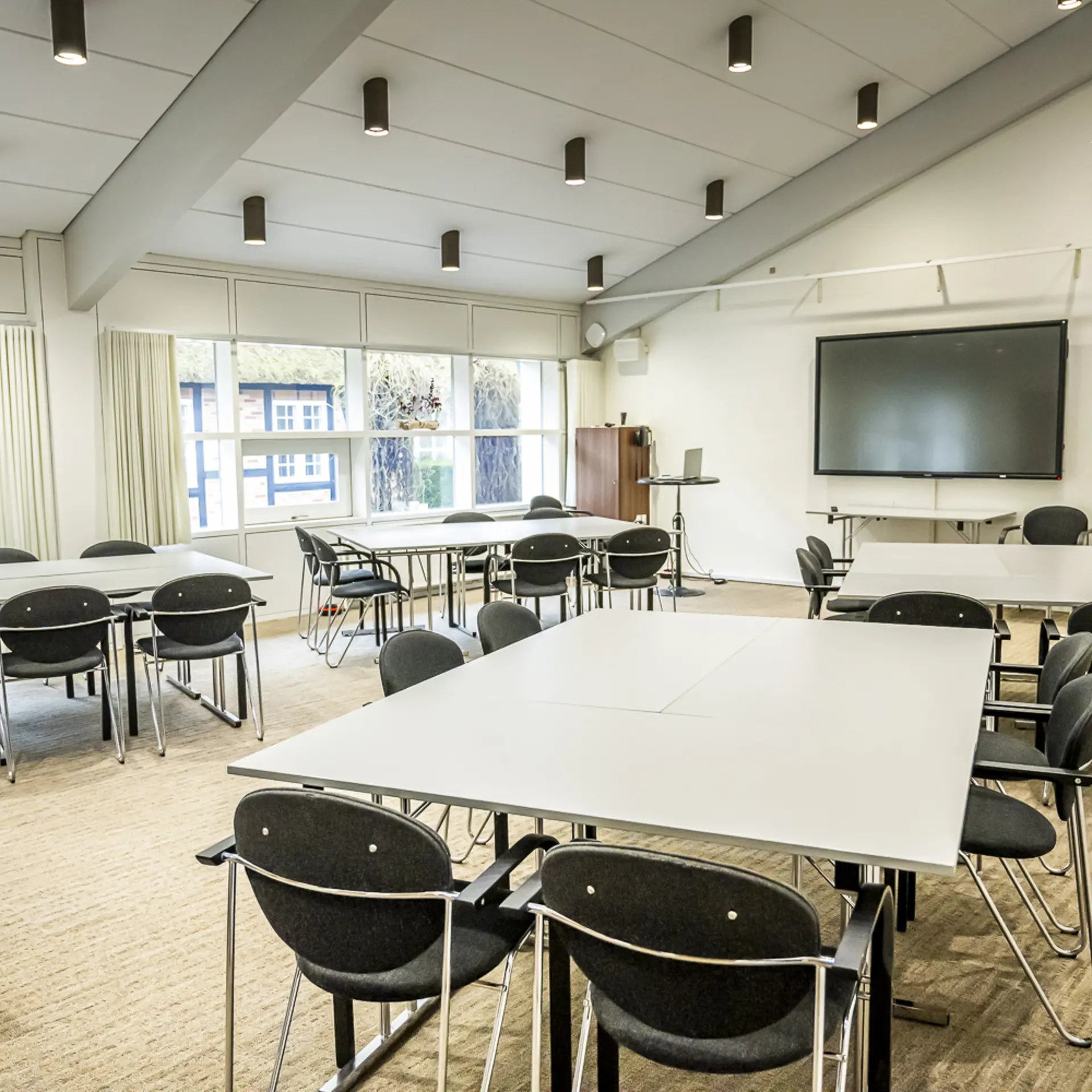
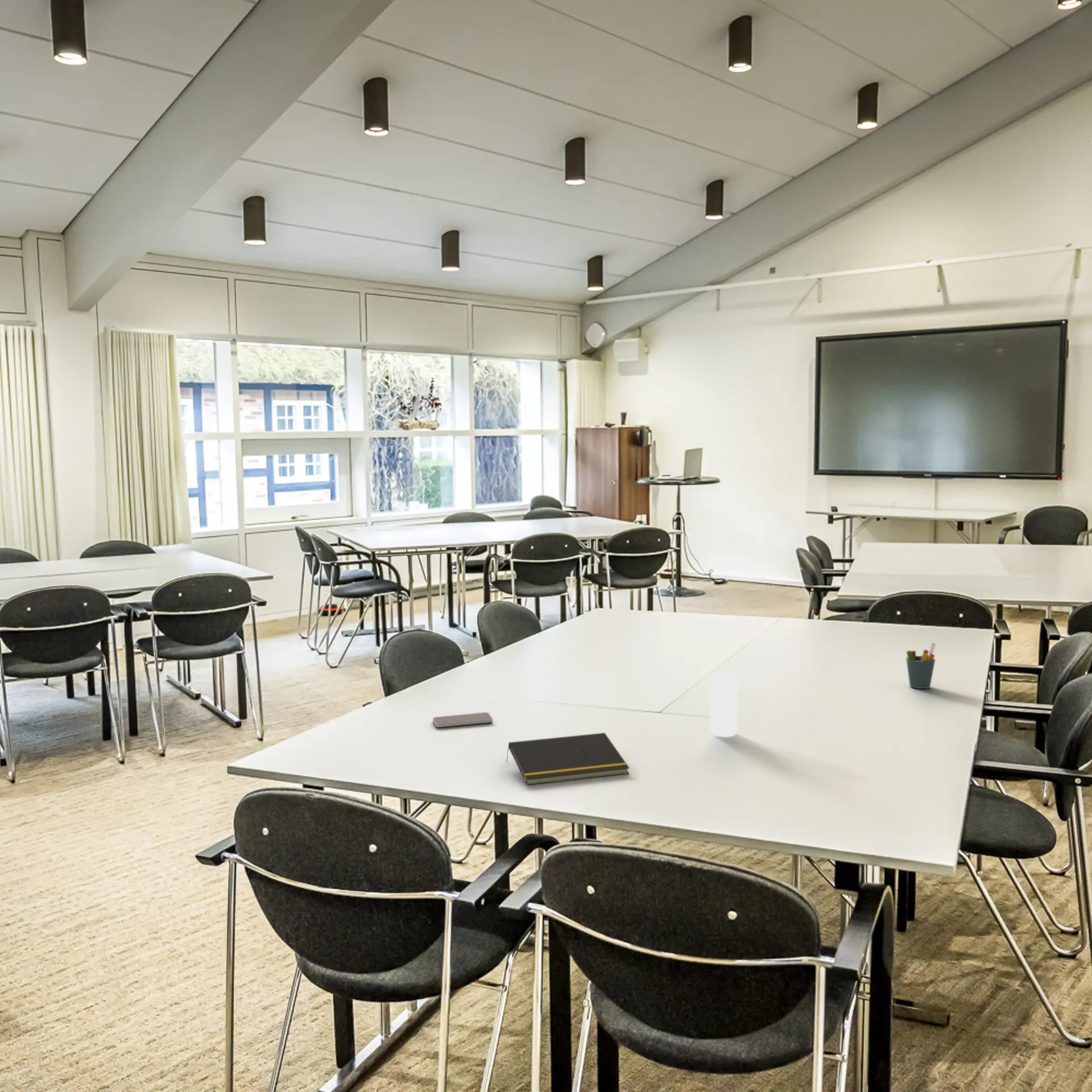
+ pen holder [905,642,936,689]
+ notepad [505,732,630,785]
+ smartphone [432,712,493,728]
+ drinking glass [710,673,738,737]
